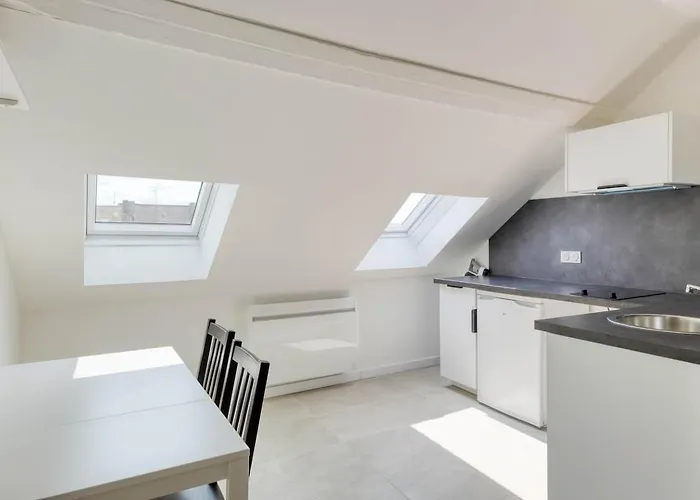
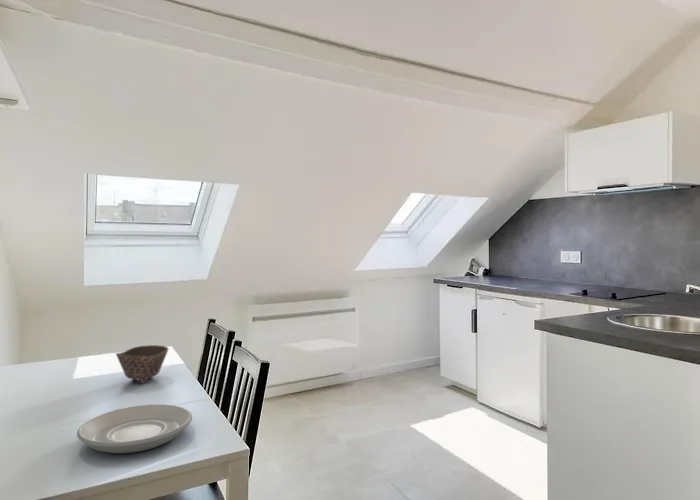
+ bowl [115,344,169,385]
+ plate [76,403,193,454]
